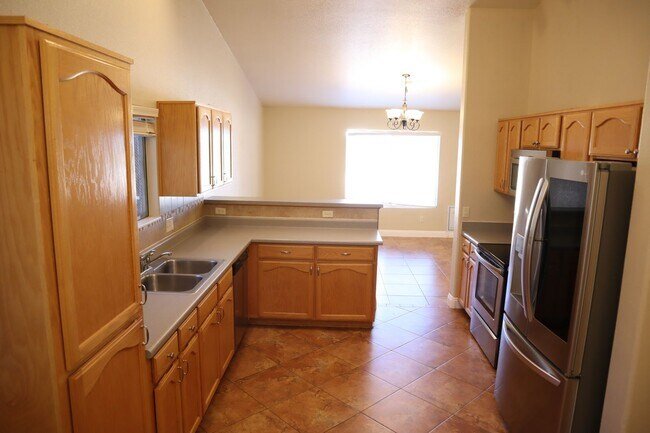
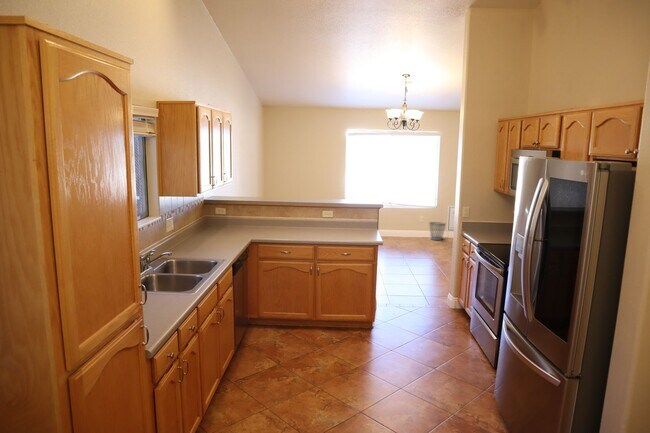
+ wastebasket [428,221,447,241]
